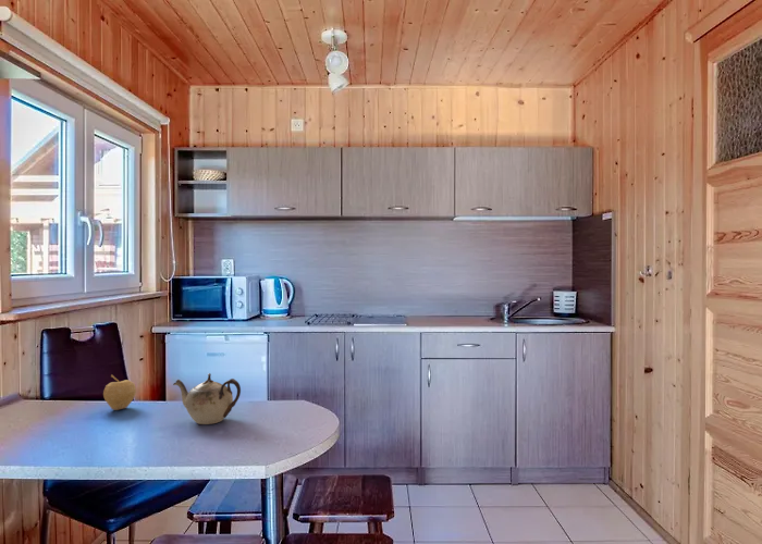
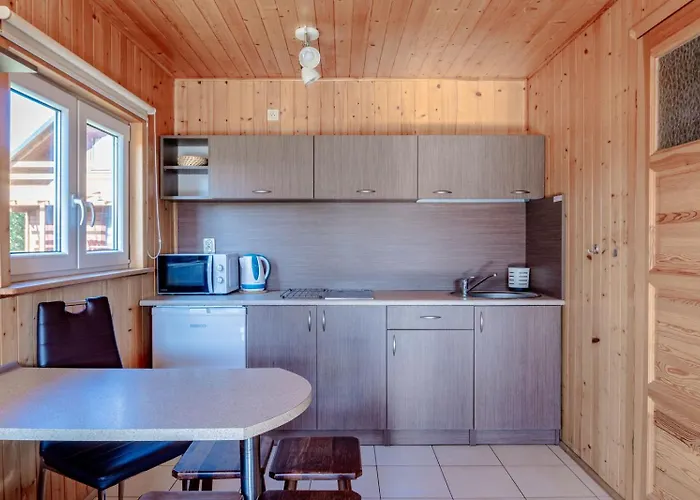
- teapot [172,372,242,425]
- fruit [102,374,137,411]
